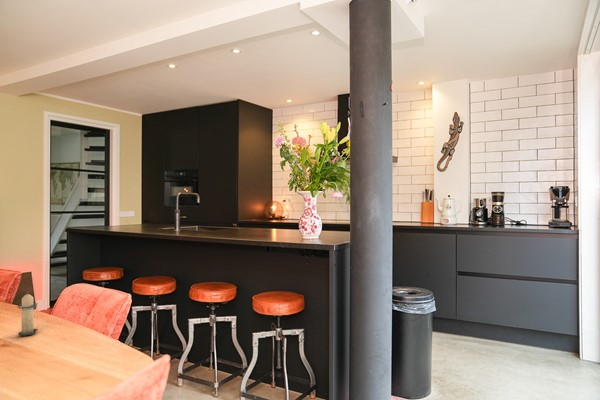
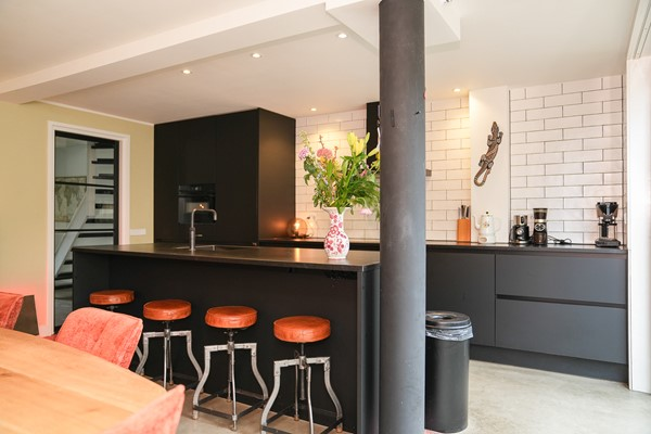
- candle [17,290,39,337]
